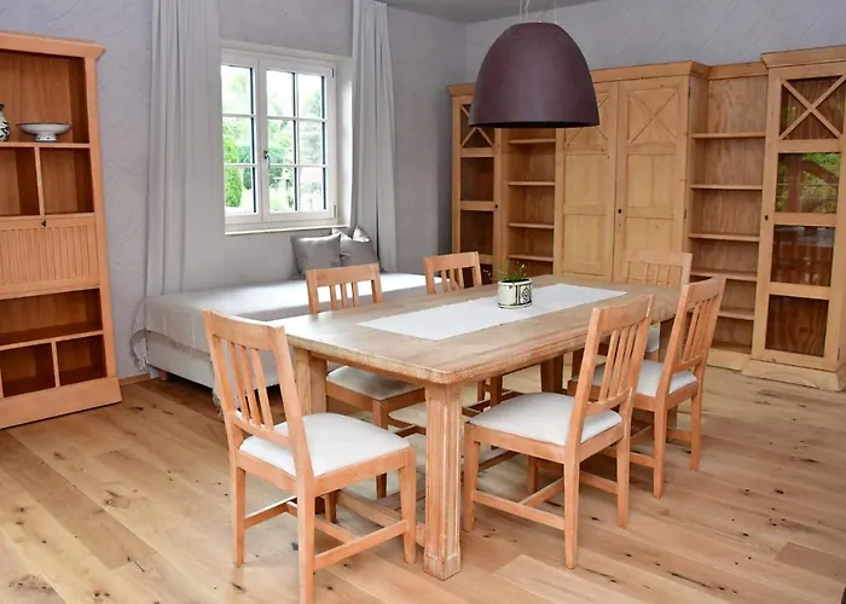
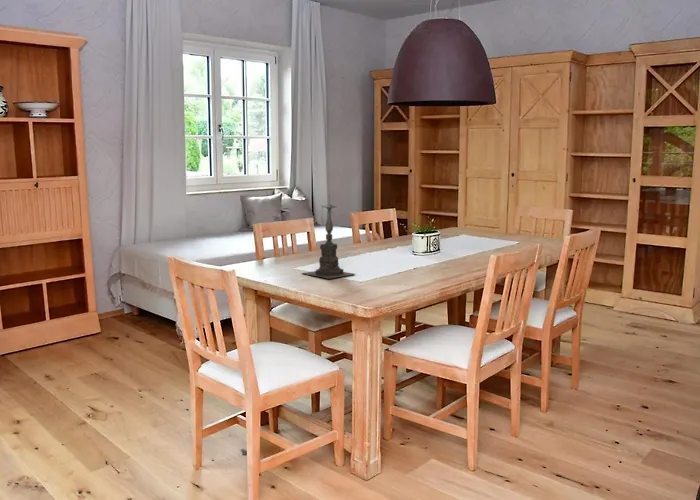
+ candle holder [300,193,355,279]
